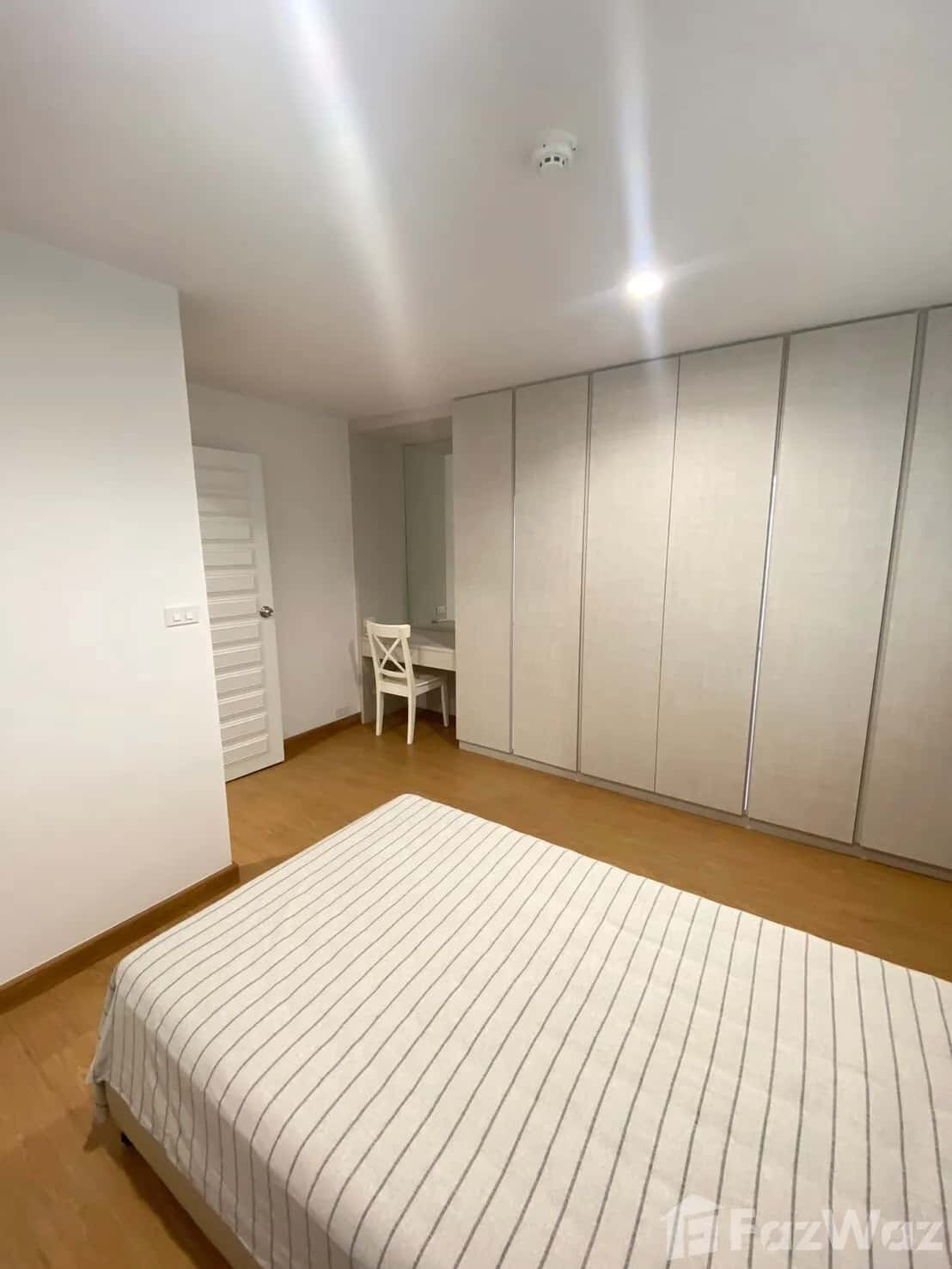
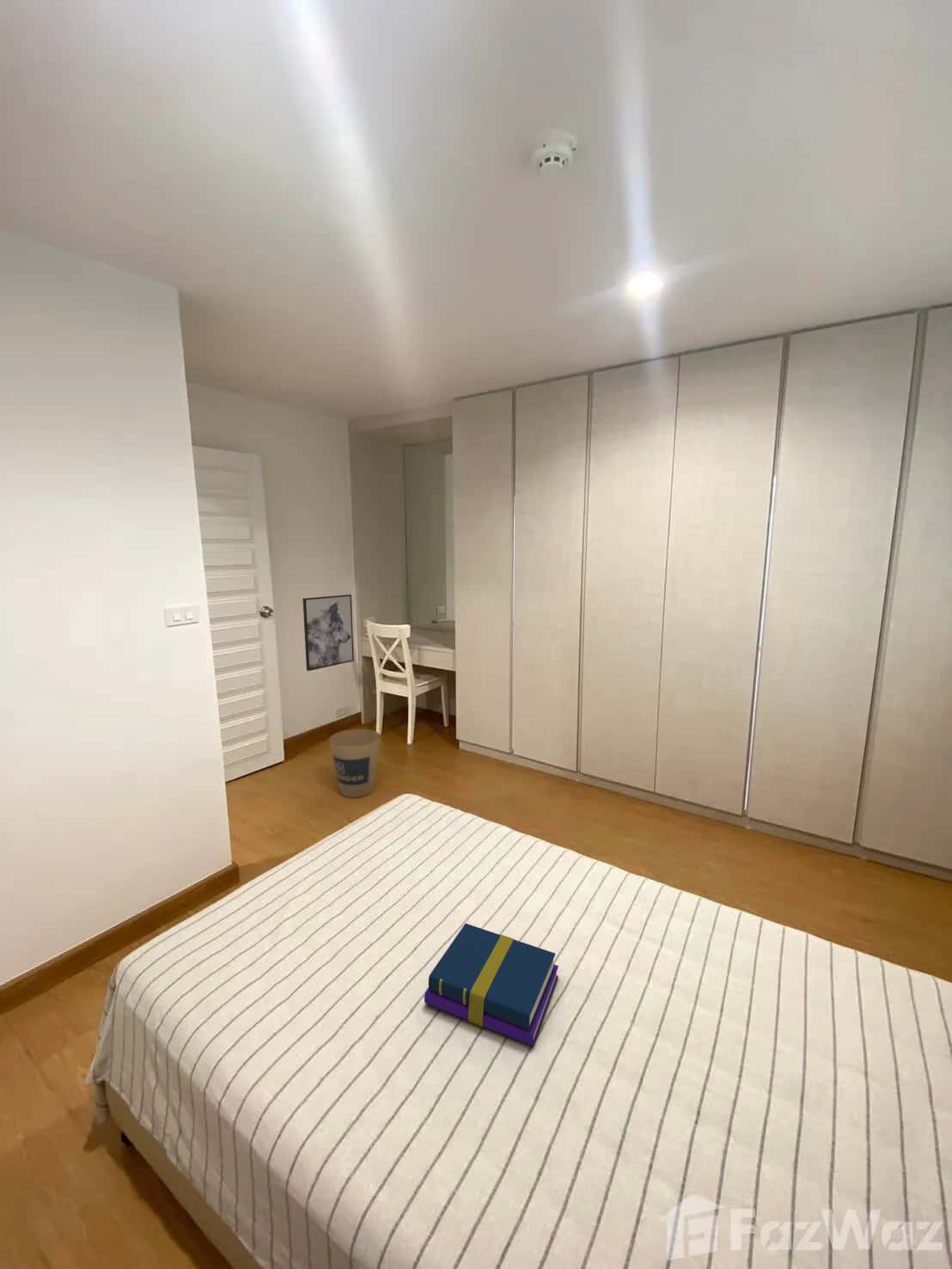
+ book [424,923,559,1046]
+ wall art [302,594,355,672]
+ trash can [328,729,381,799]
